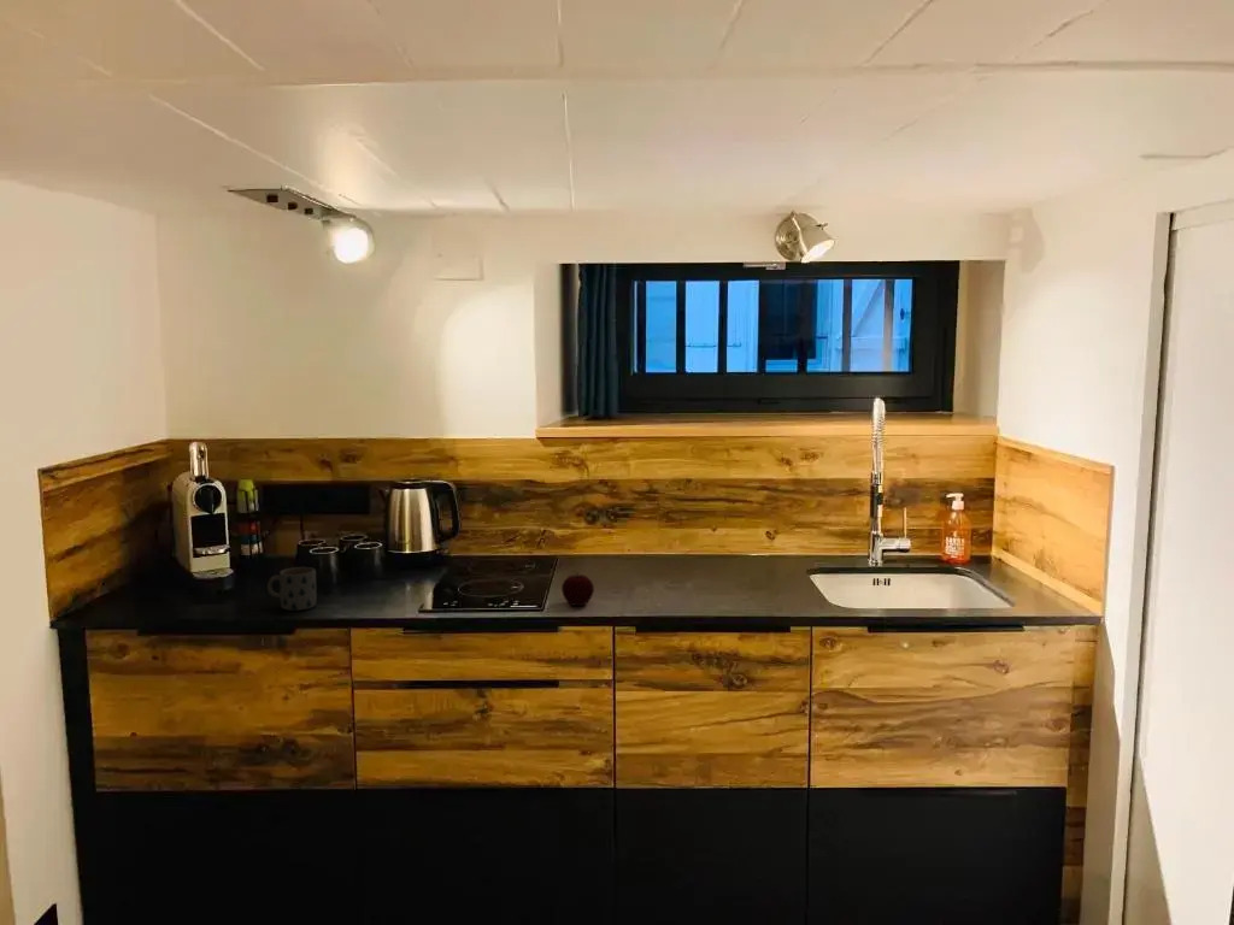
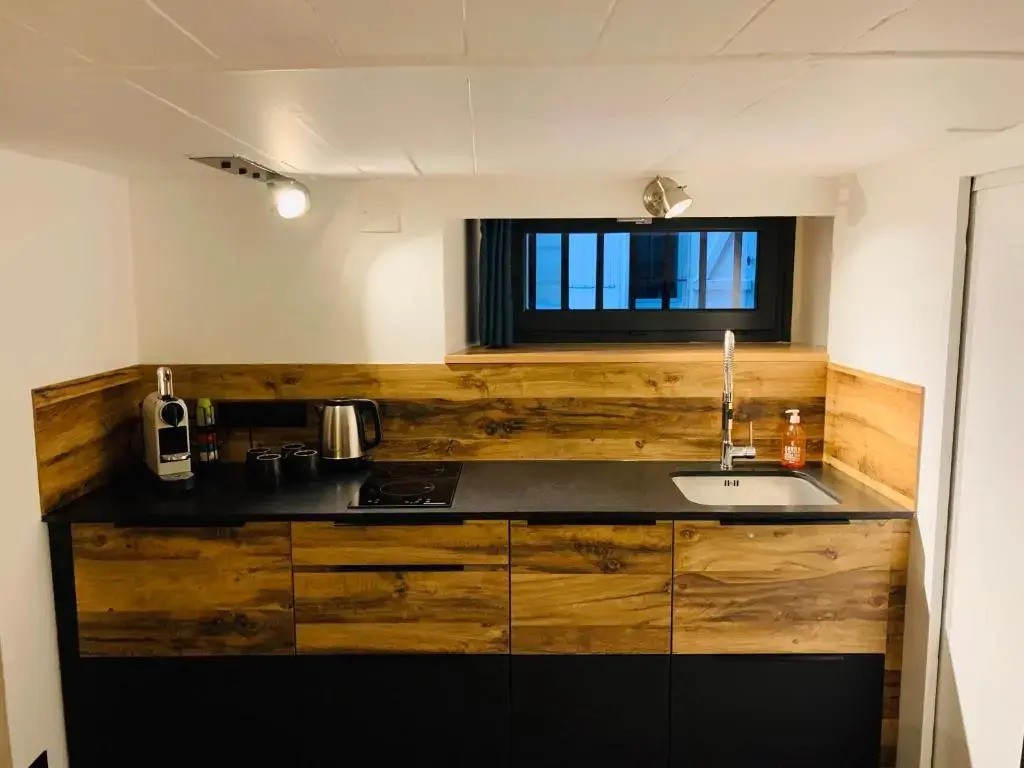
- apple [560,571,595,607]
- mug [266,566,318,612]
